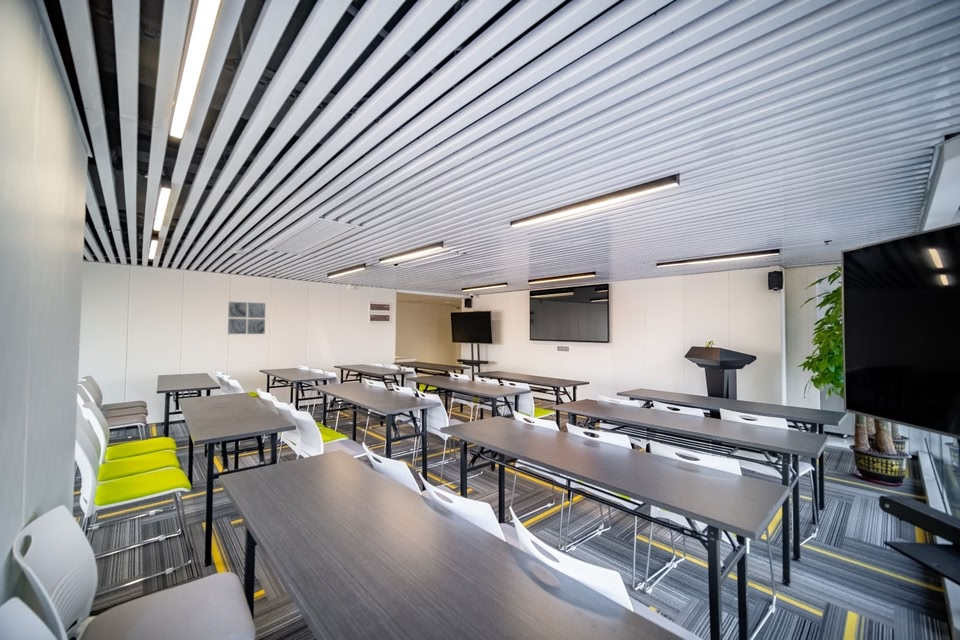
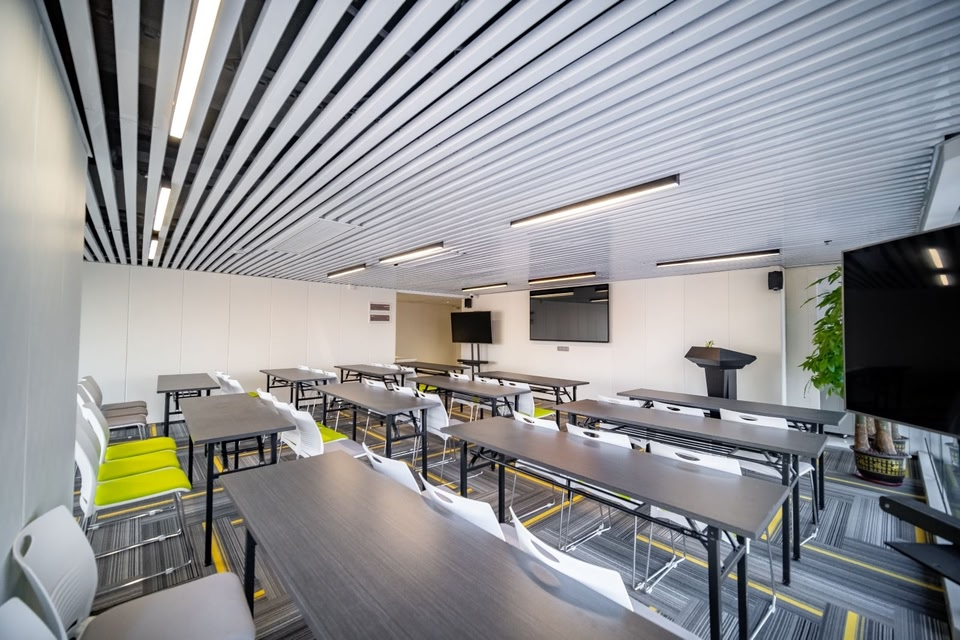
- wall art [227,301,266,335]
